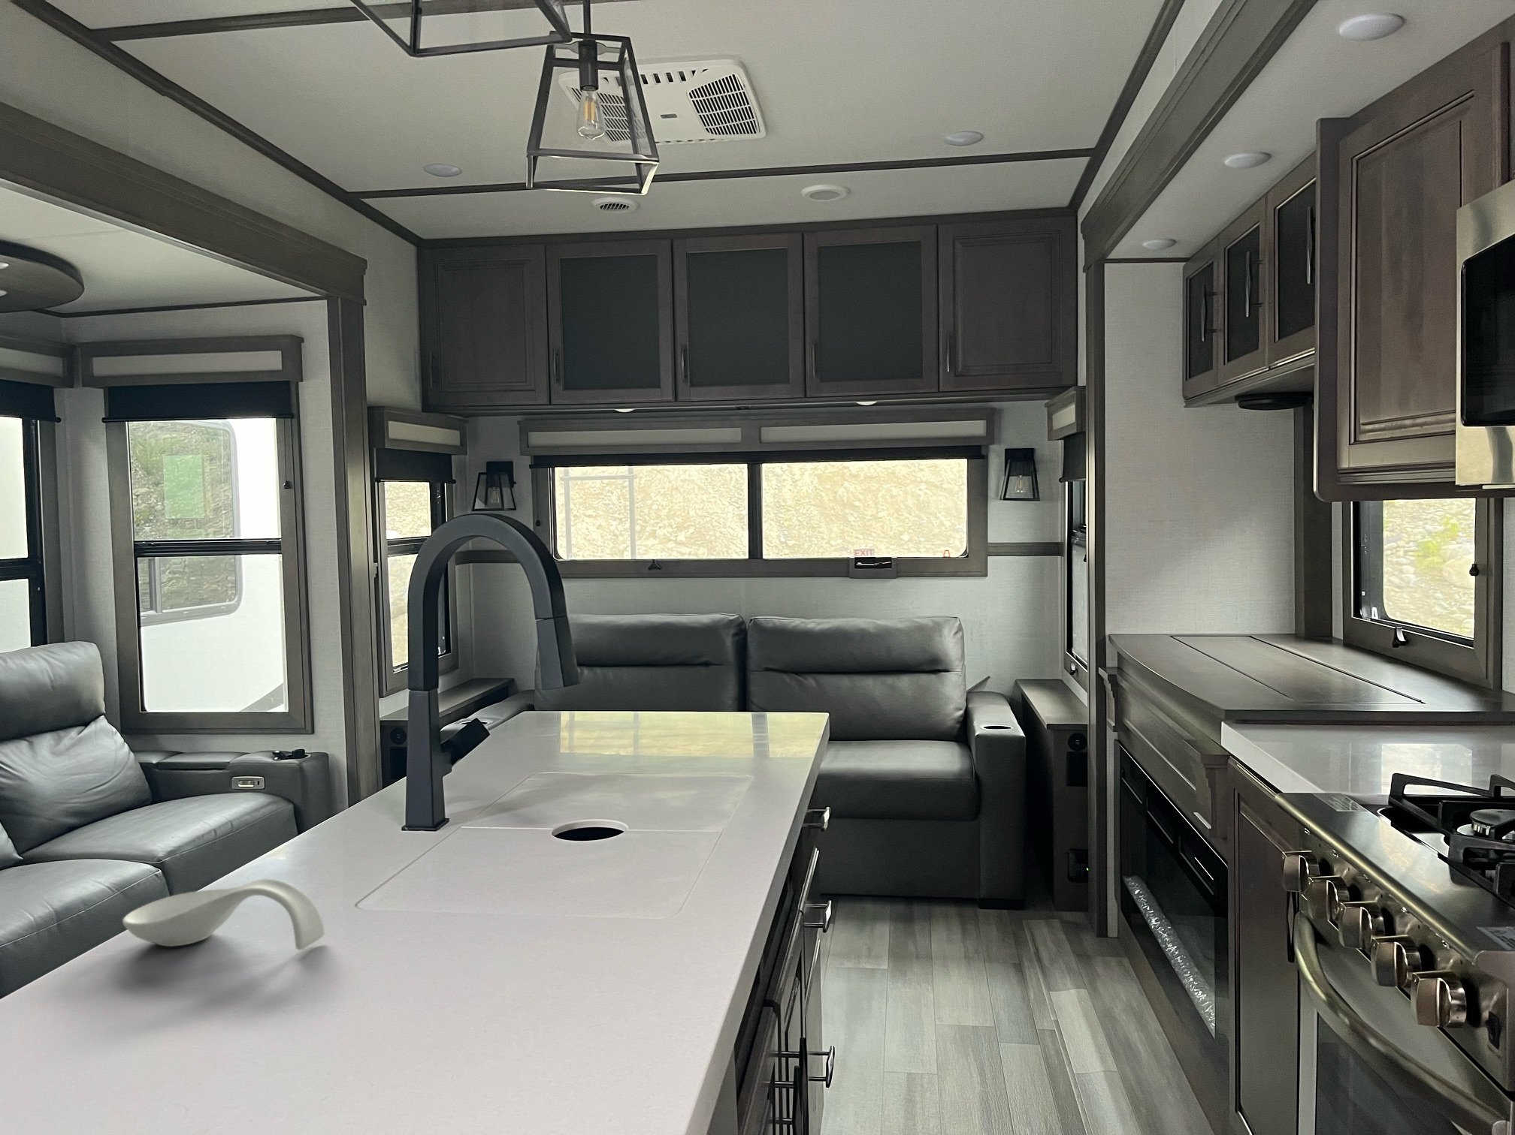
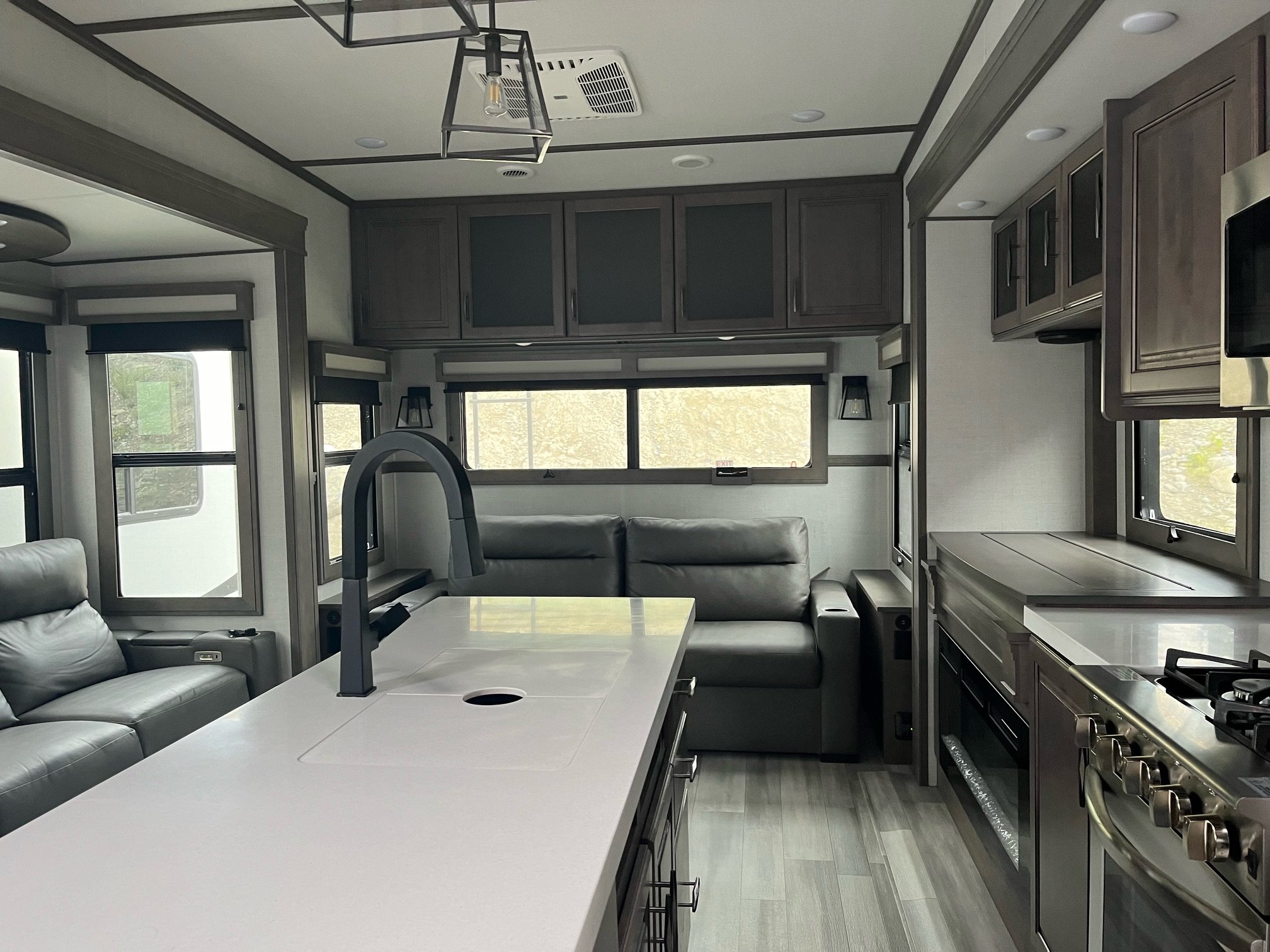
- spoon rest [122,877,326,951]
